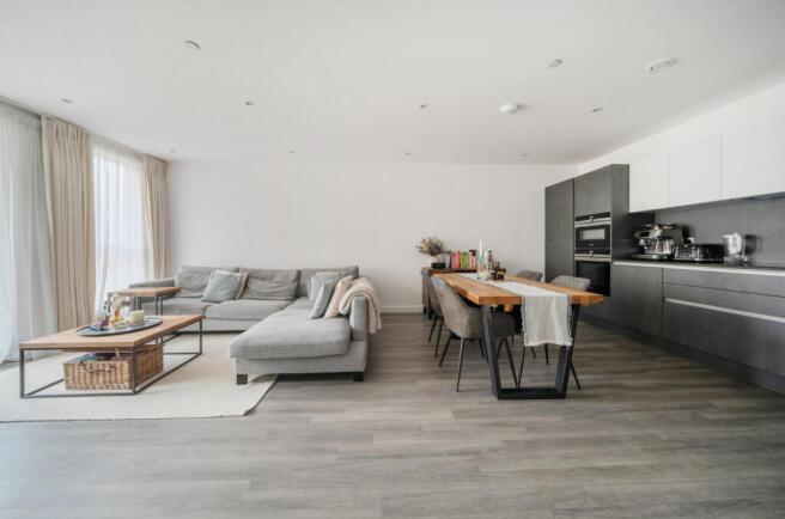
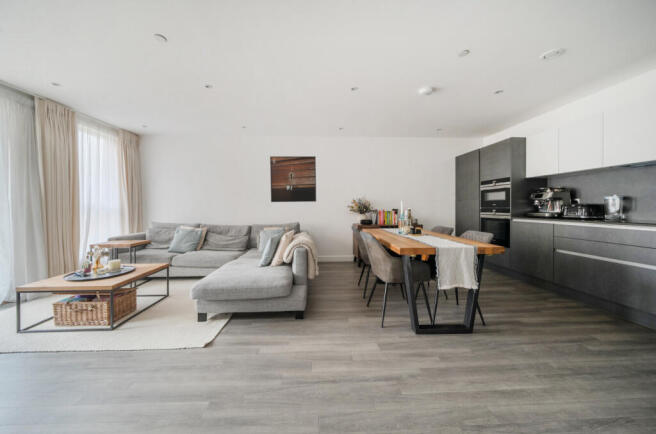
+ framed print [269,155,317,203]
